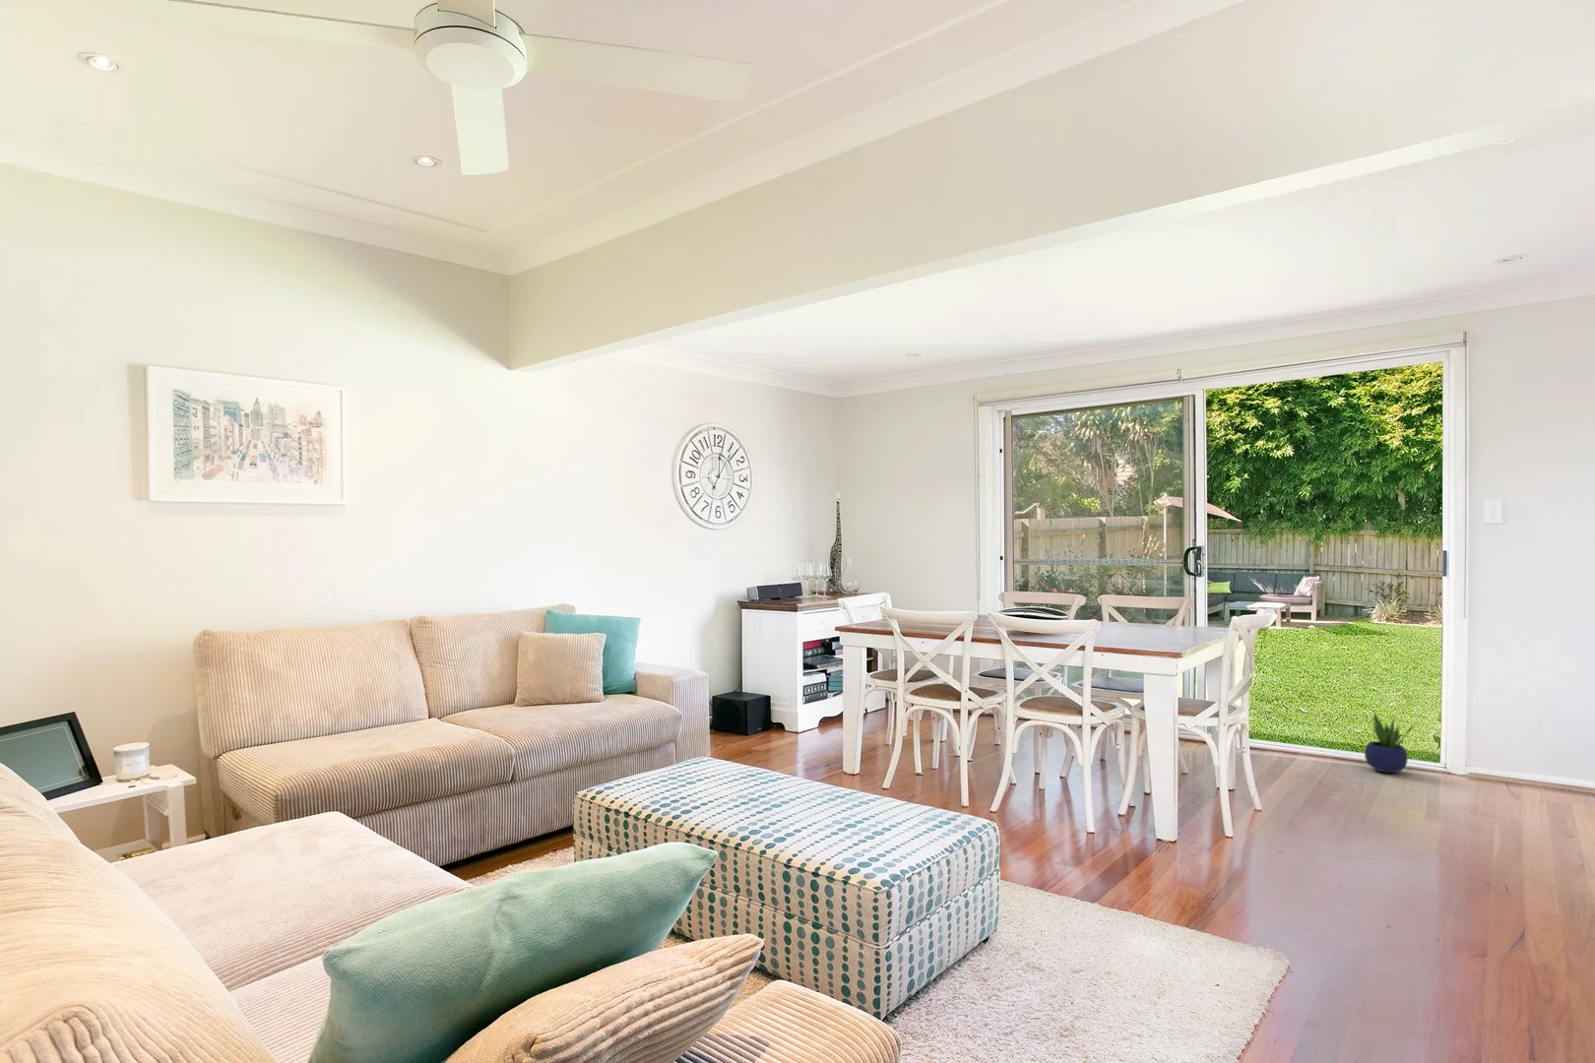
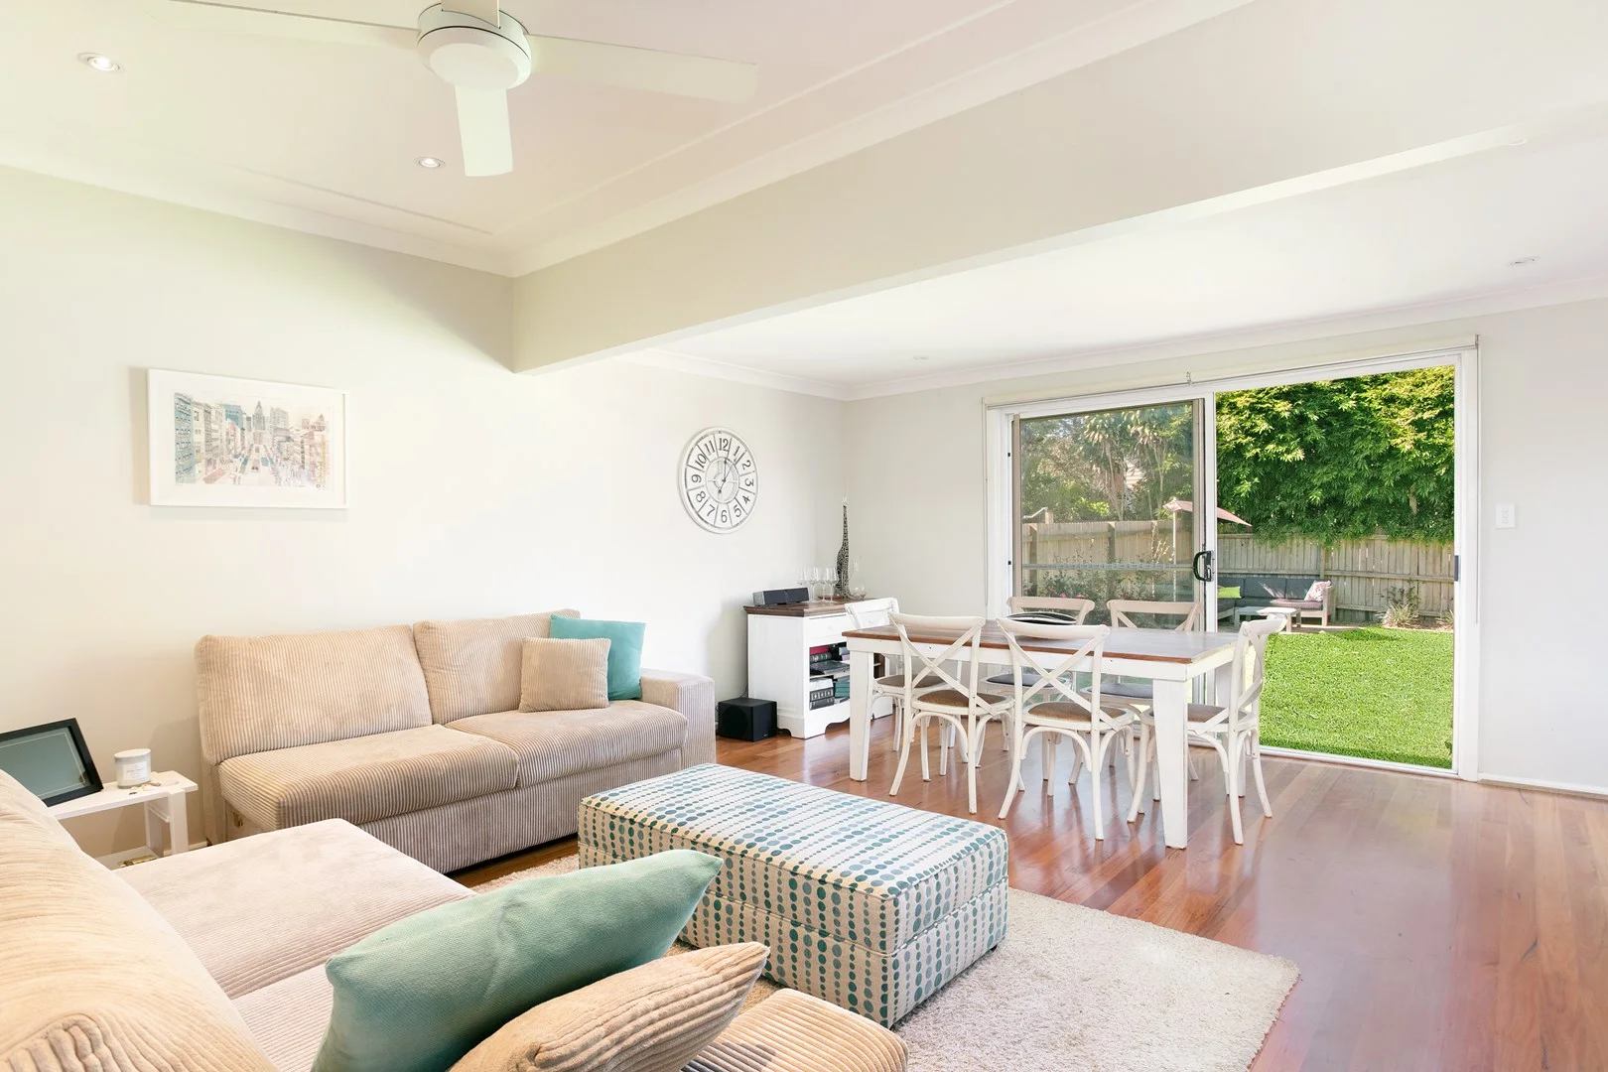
- potted plant [1364,708,1417,774]
